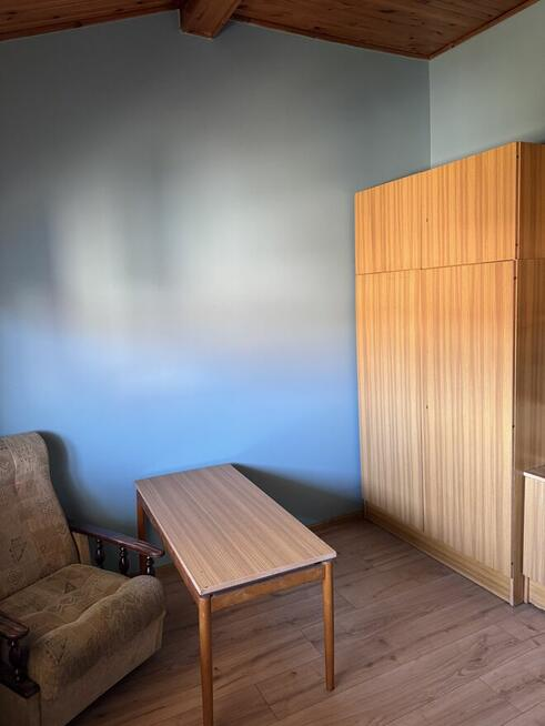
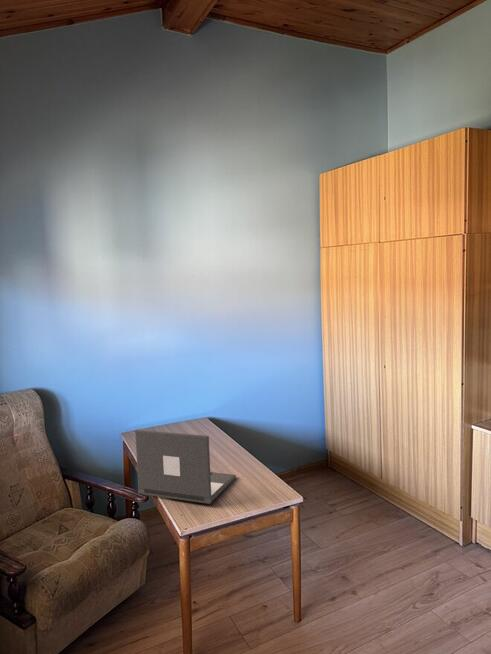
+ laptop [134,429,237,505]
